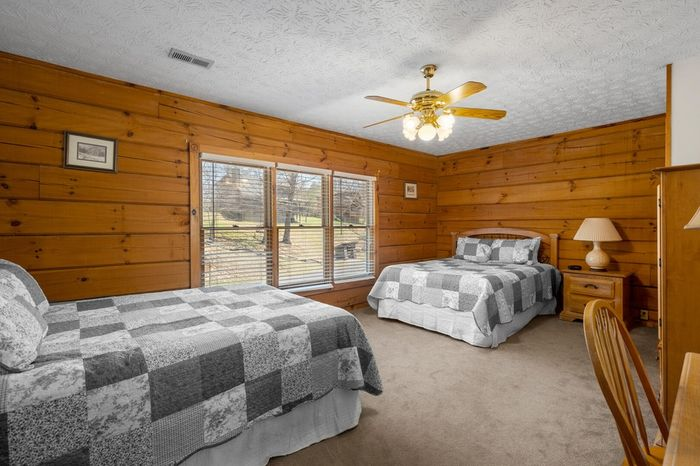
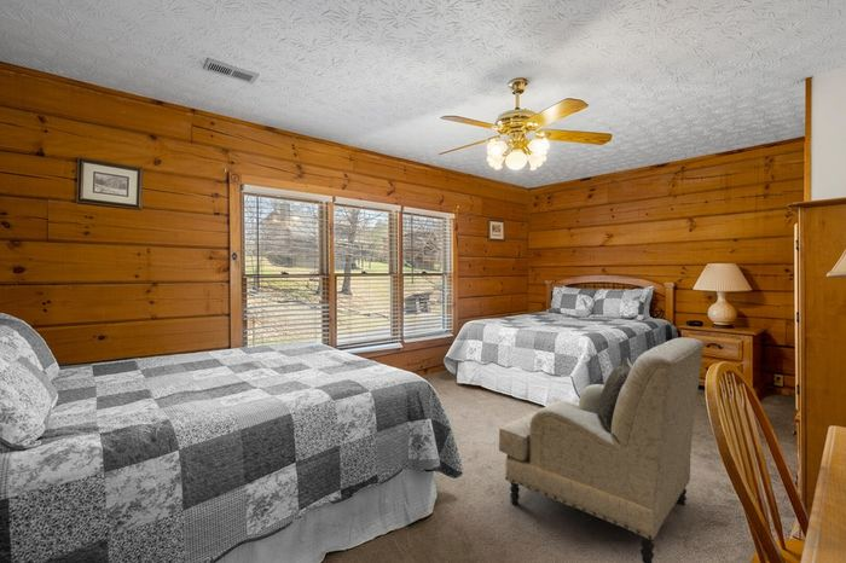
+ armchair [498,336,705,563]
